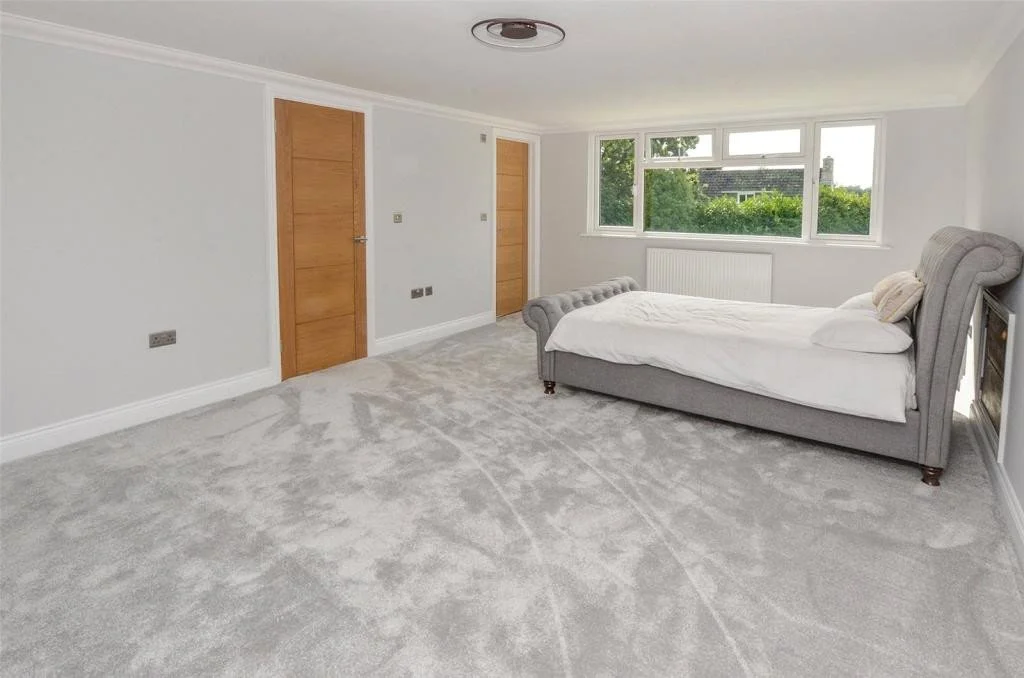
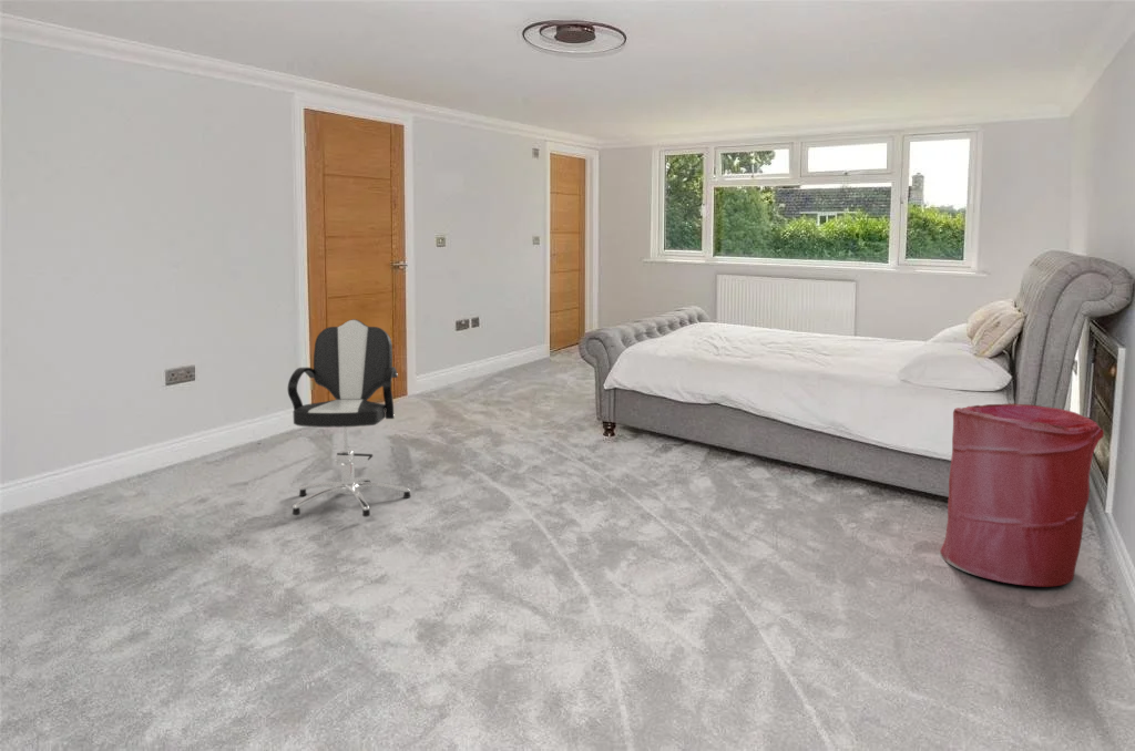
+ laundry hamper [939,403,1105,587]
+ office chair [287,318,411,518]
